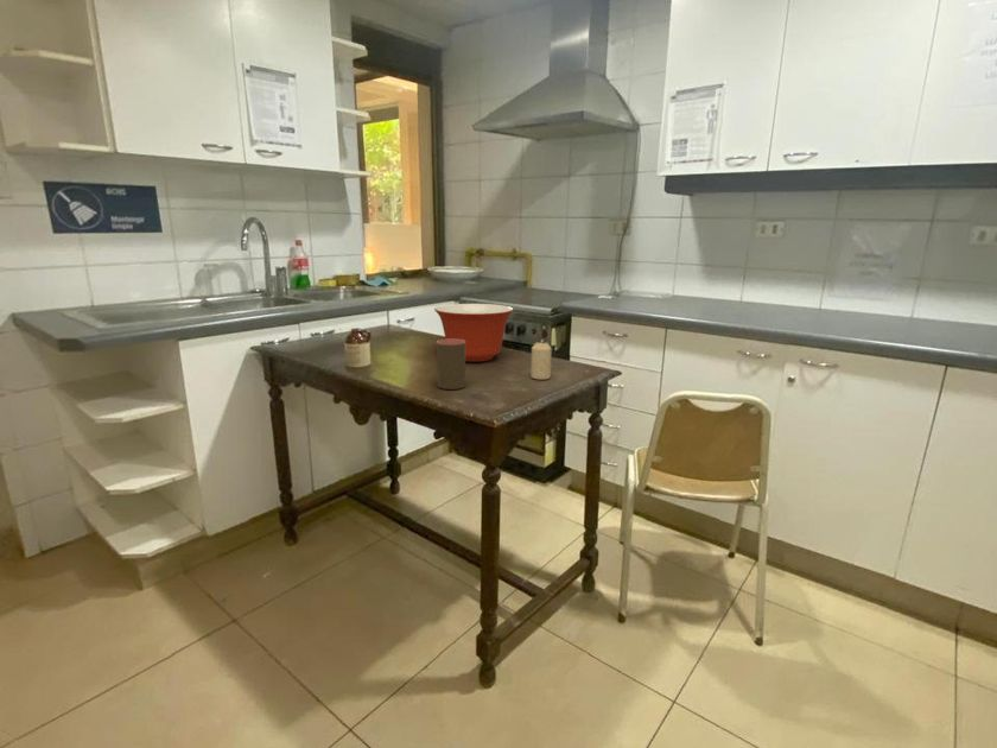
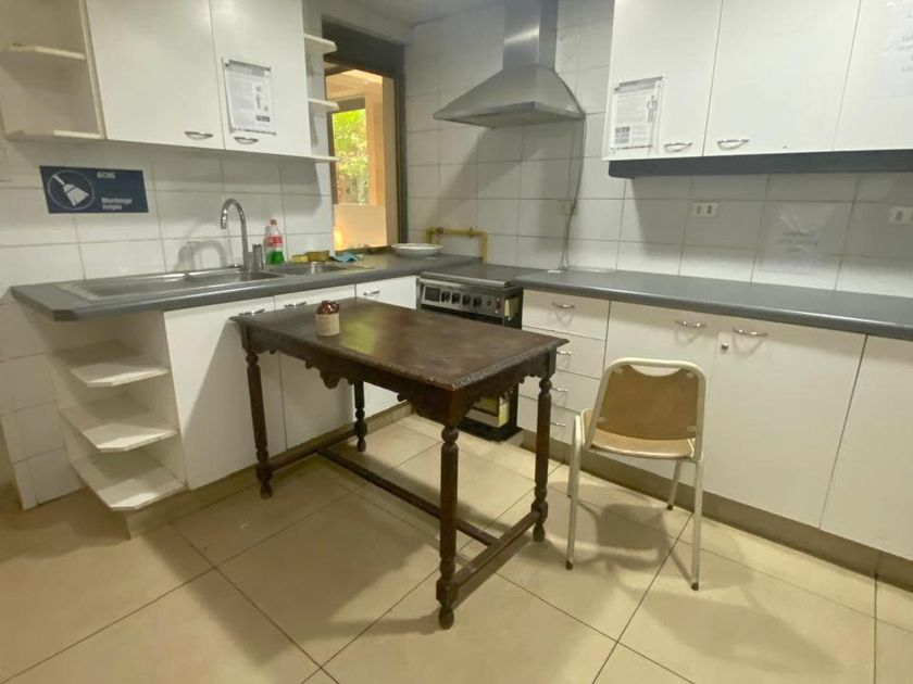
- cup [436,338,466,391]
- candle [529,341,553,381]
- mixing bowl [433,303,515,363]
